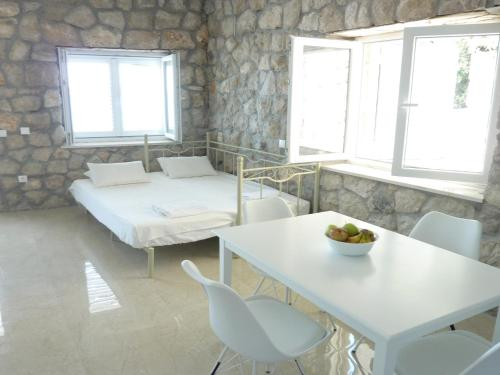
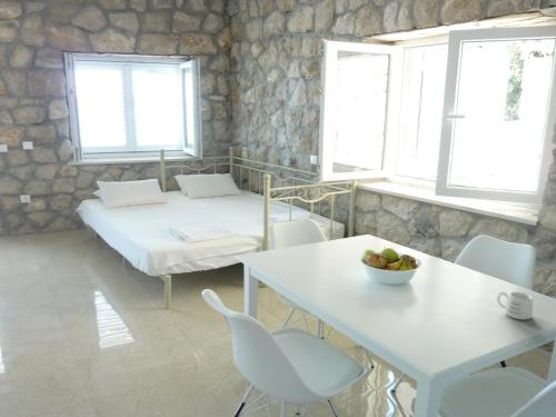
+ mug [496,291,534,320]
